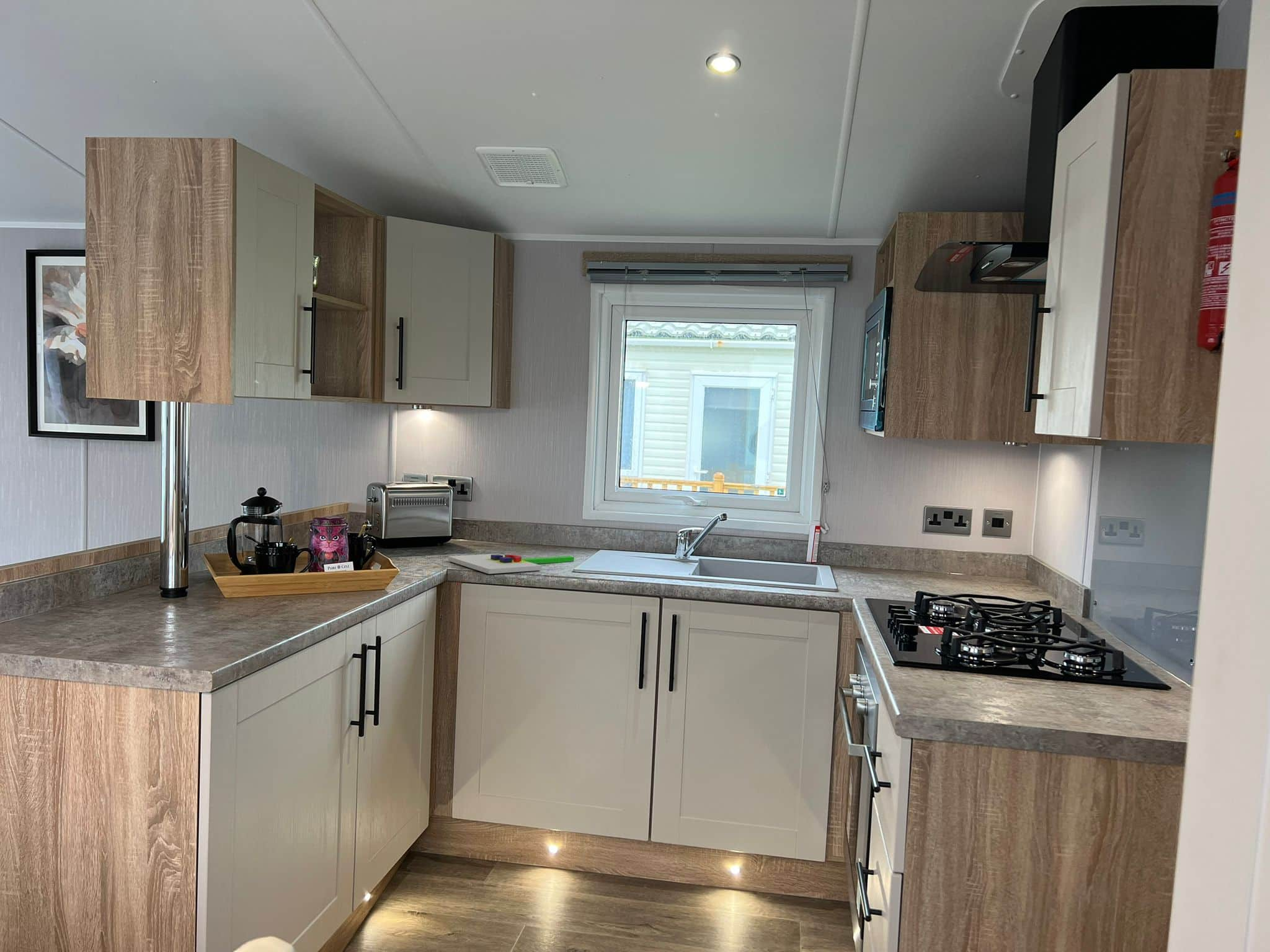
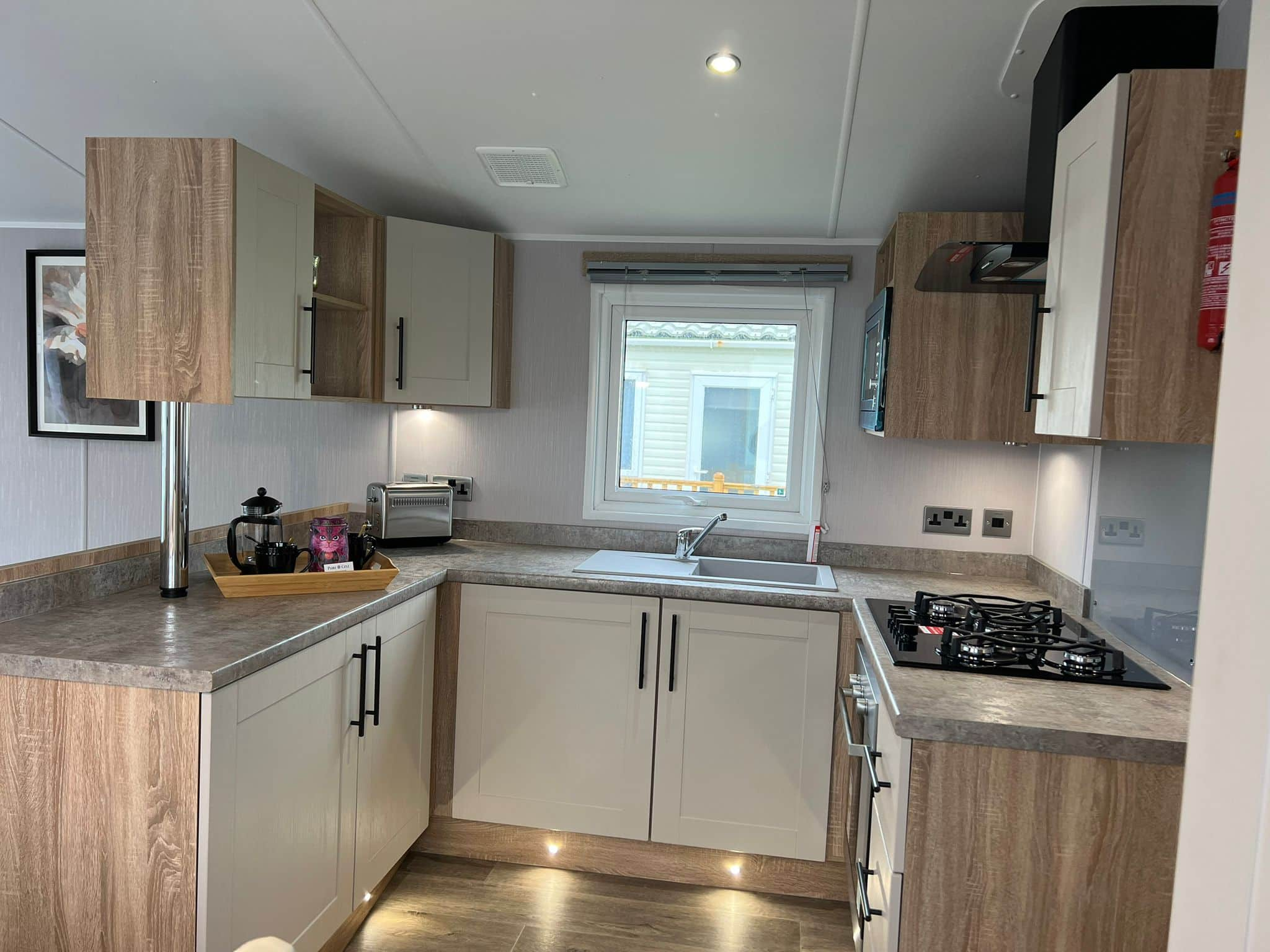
- chopping board [448,553,575,575]
